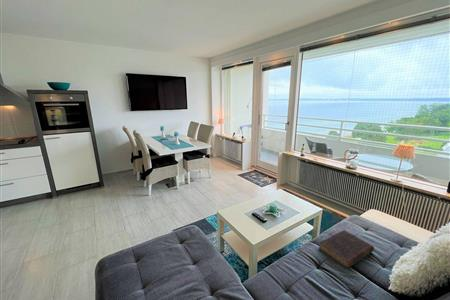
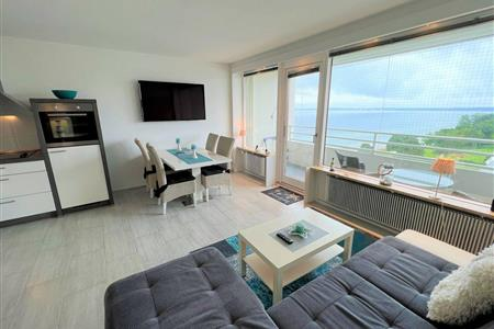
- book [318,229,375,269]
